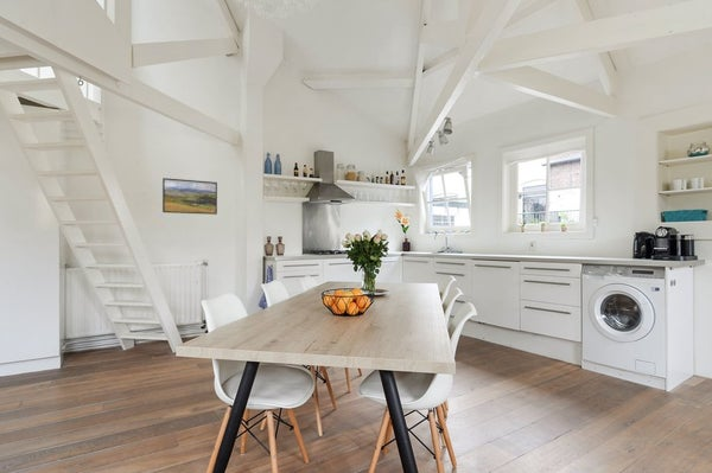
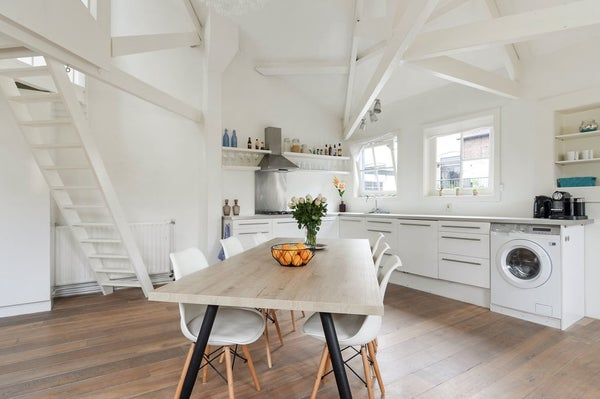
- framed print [161,177,218,216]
